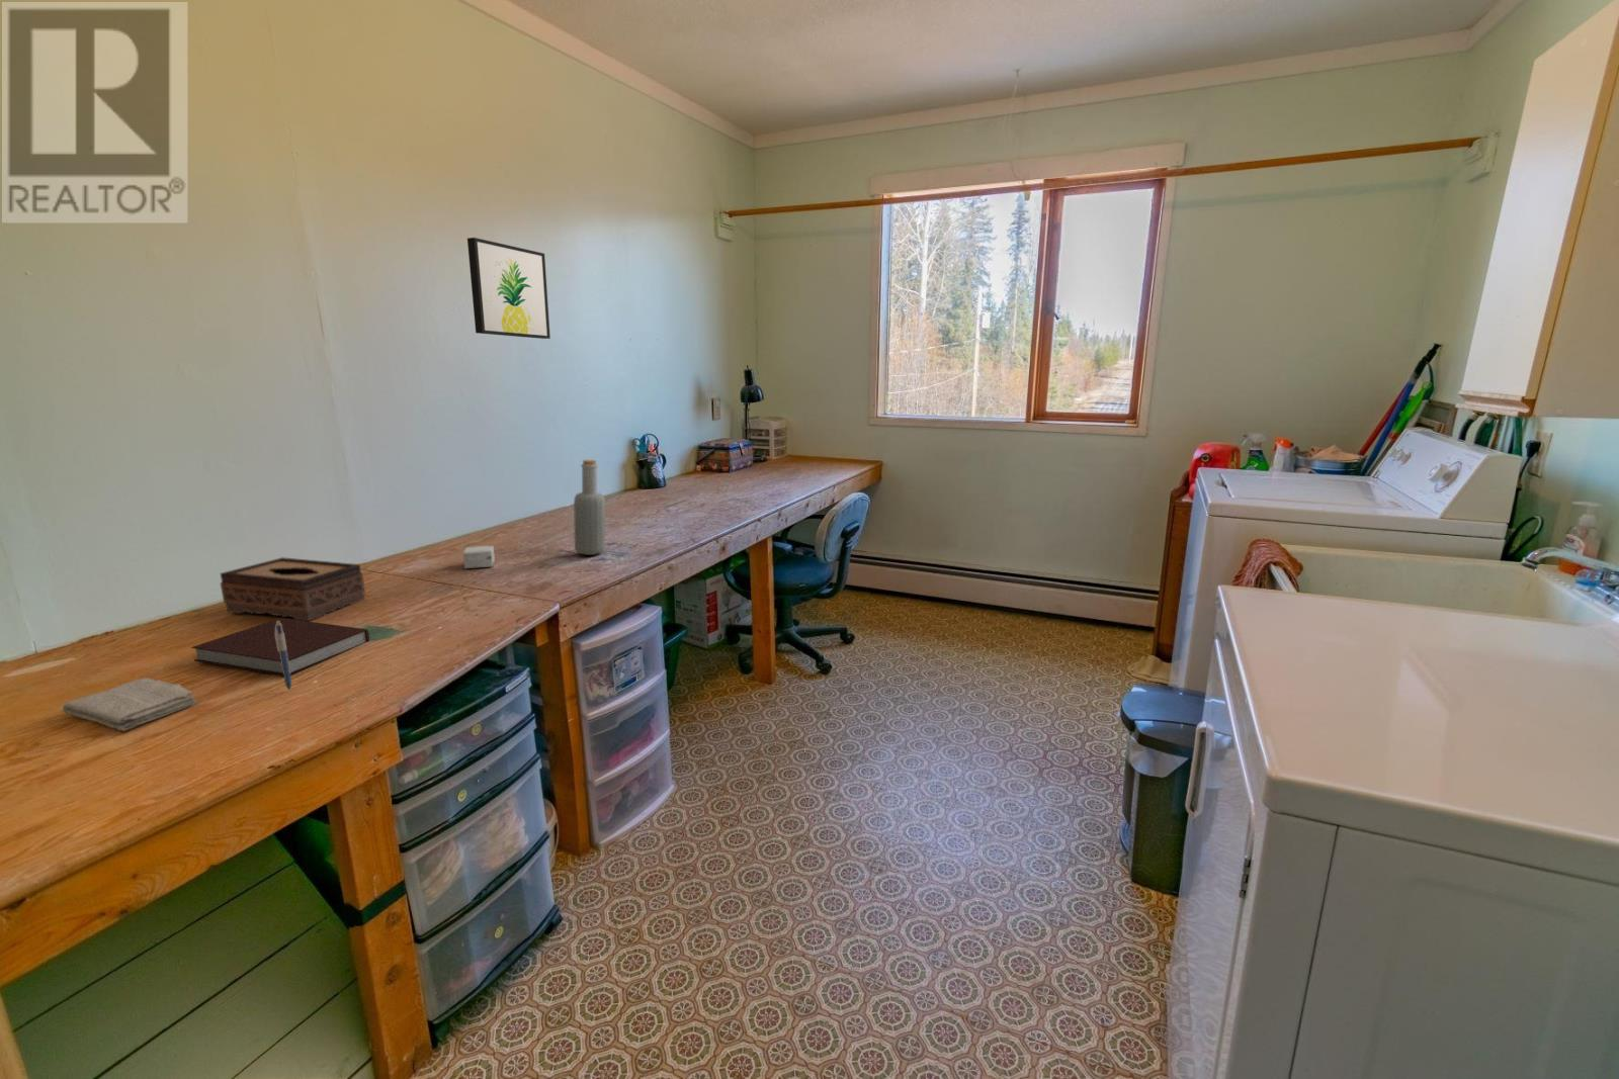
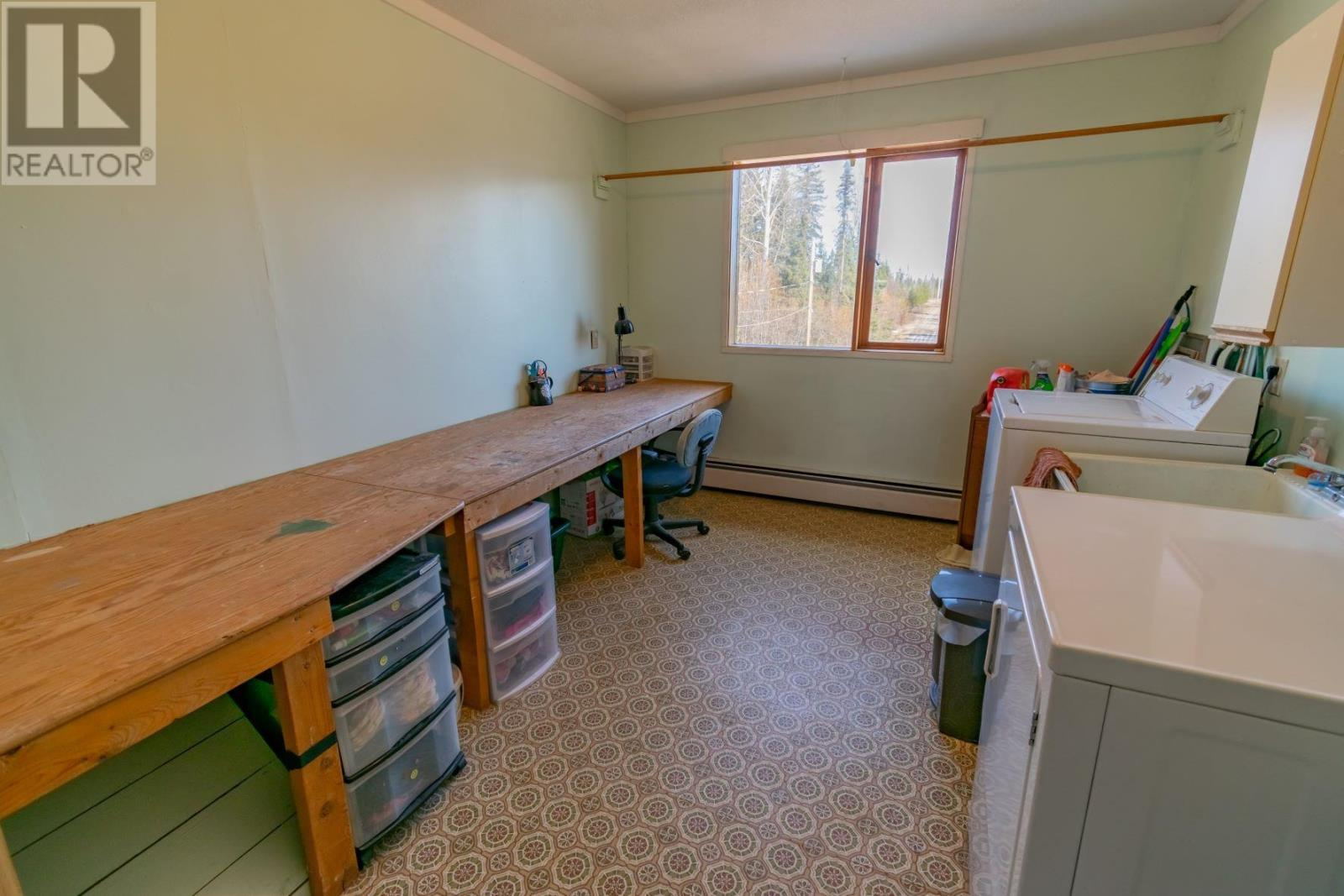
- notebook [190,617,370,677]
- small box [463,544,496,570]
- tissue box [218,556,366,621]
- washcloth [61,677,199,732]
- bottle [572,459,606,556]
- pen [275,621,293,691]
- wall art [466,236,552,340]
